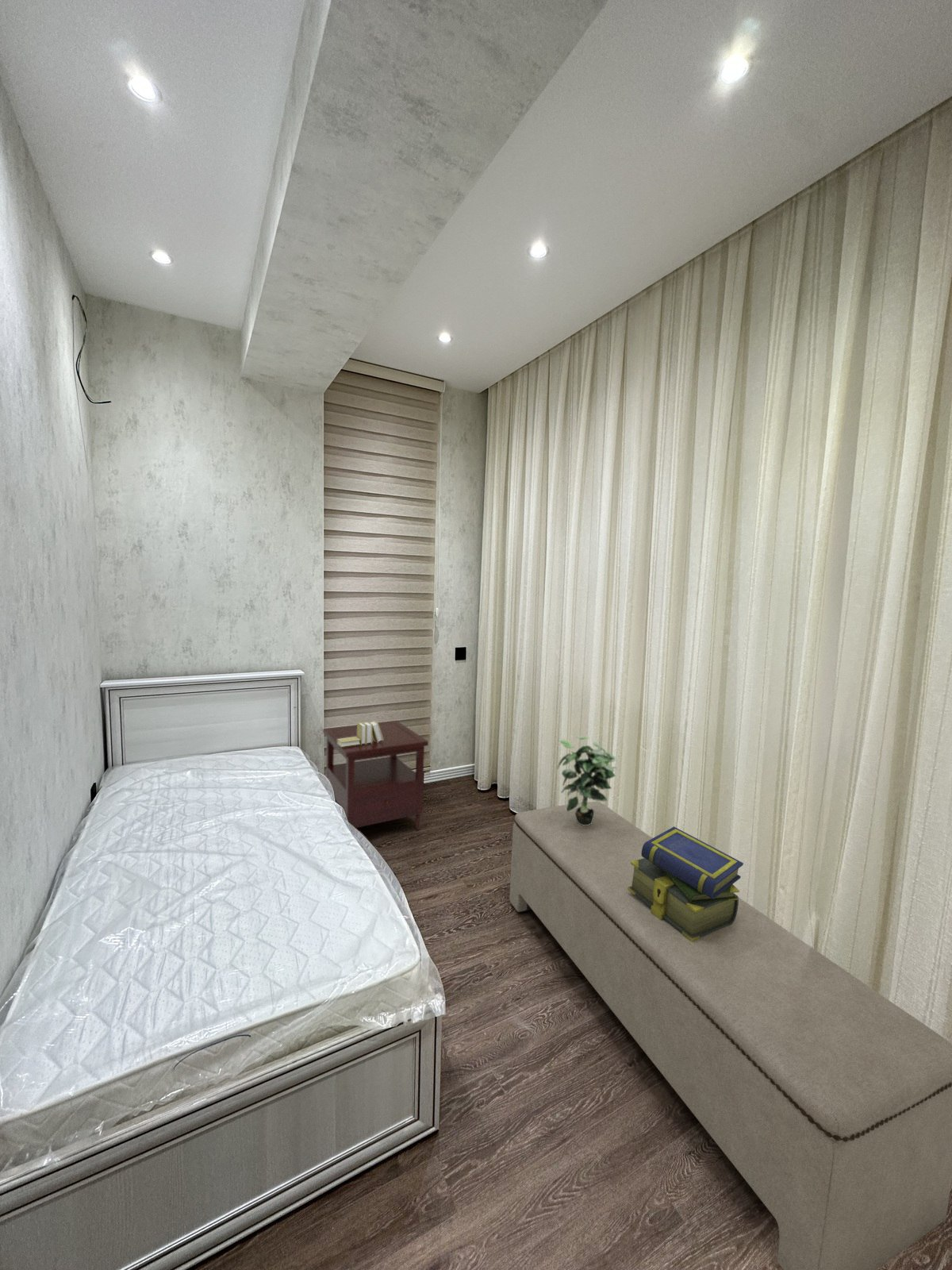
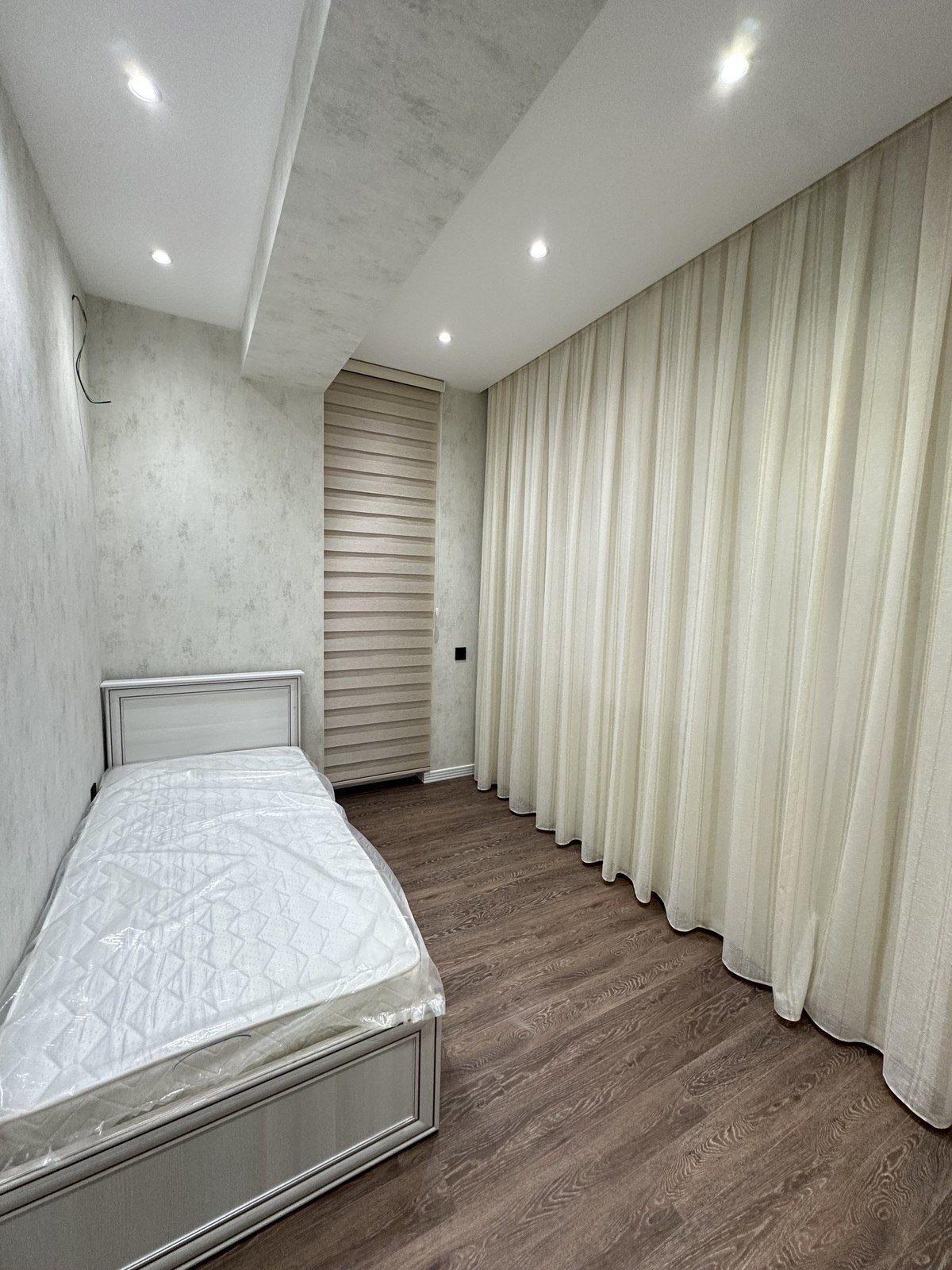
- stack of books [628,826,744,941]
- bench [509,801,952,1270]
- potted plant [556,735,617,825]
- books [337,720,383,747]
- side table [322,720,429,831]
